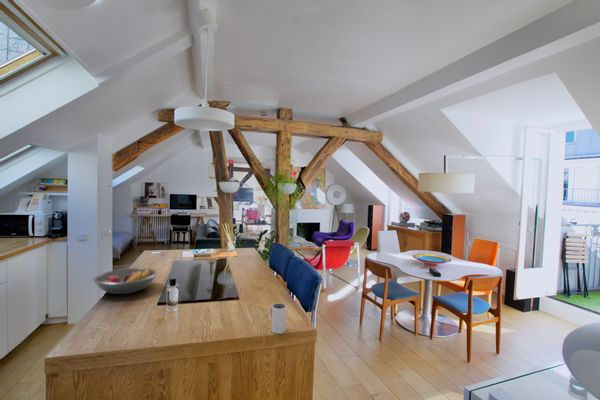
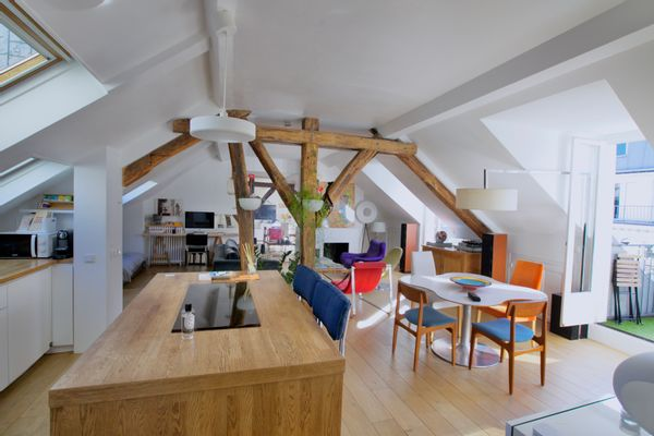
- mug [269,302,287,335]
- fruit bowl [93,267,158,295]
